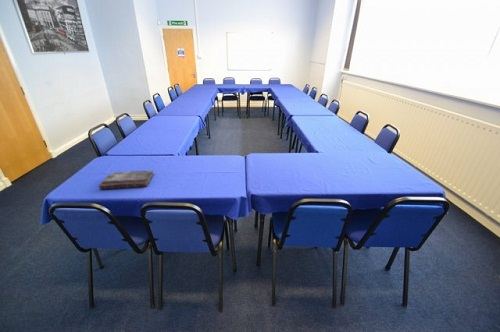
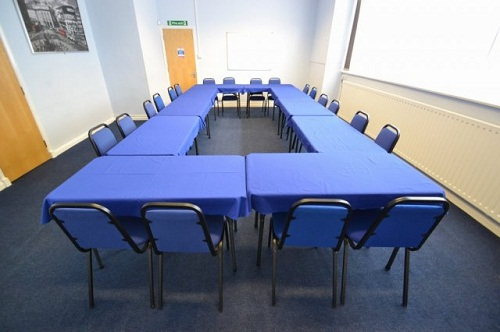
- book [98,170,154,190]
